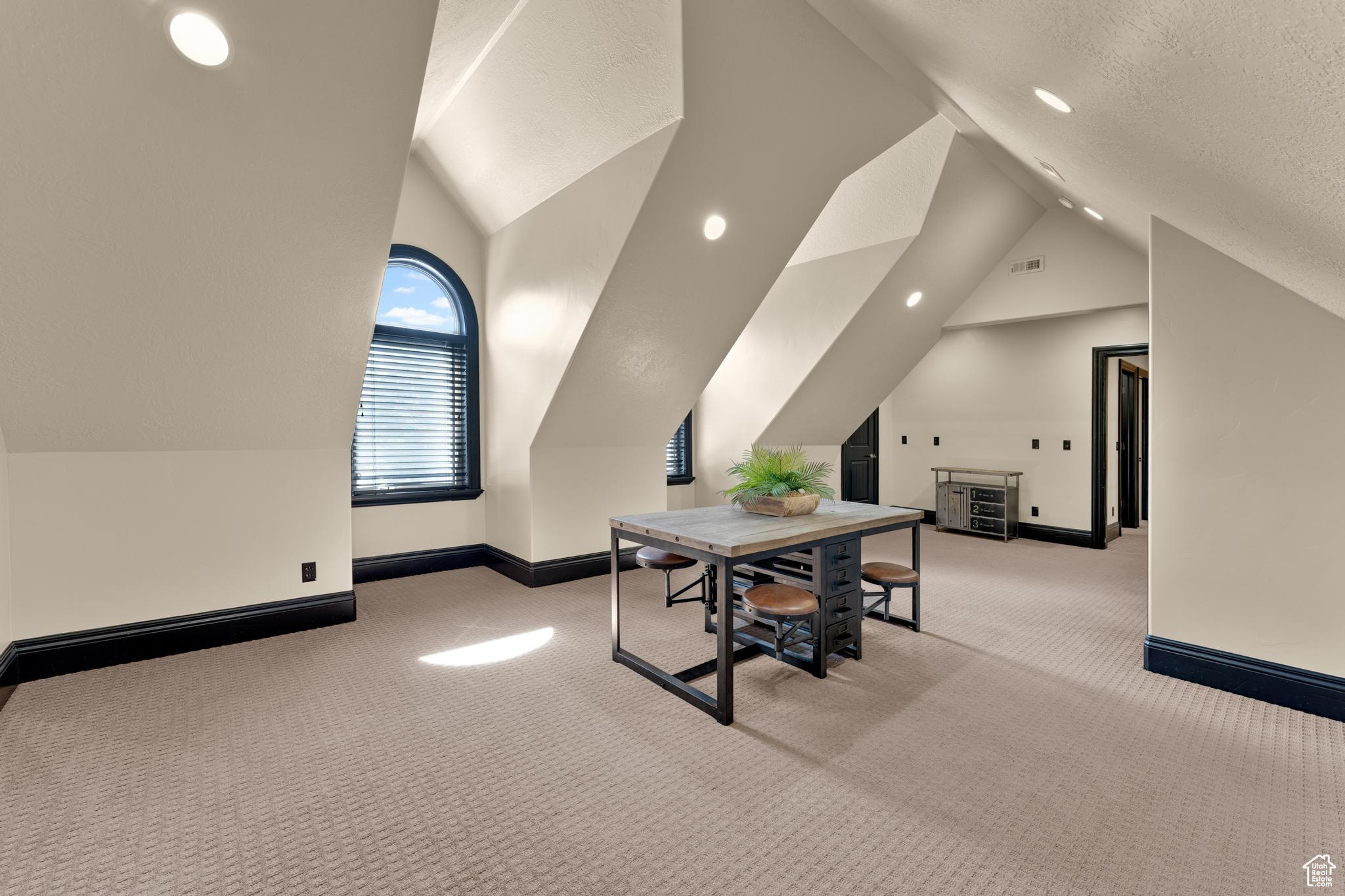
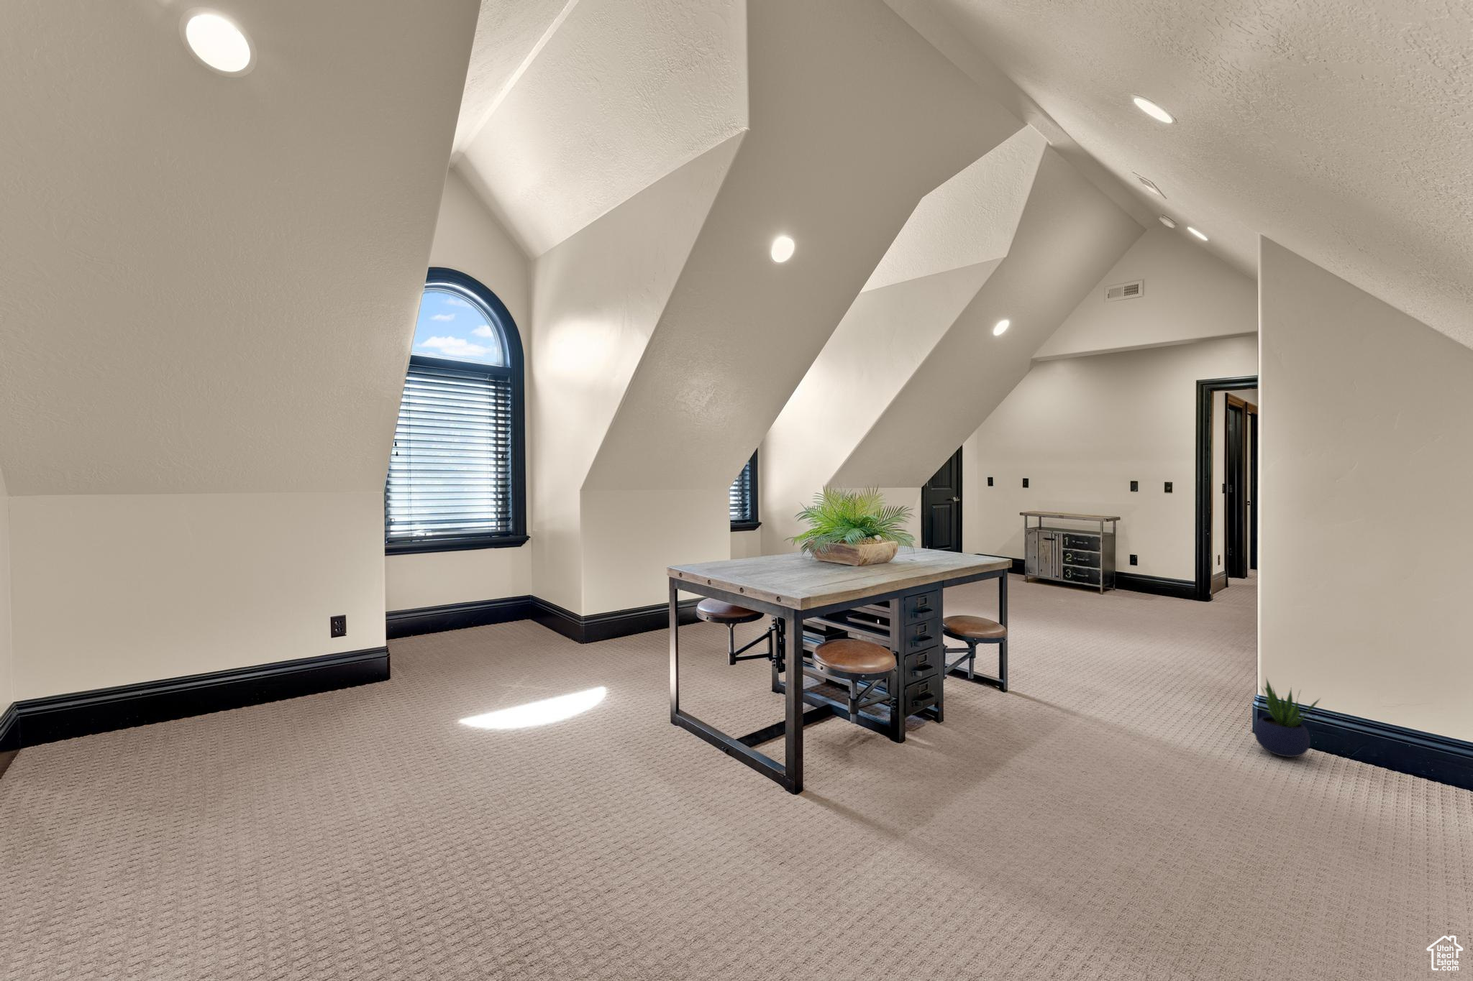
+ potted plant [1253,677,1322,759]
